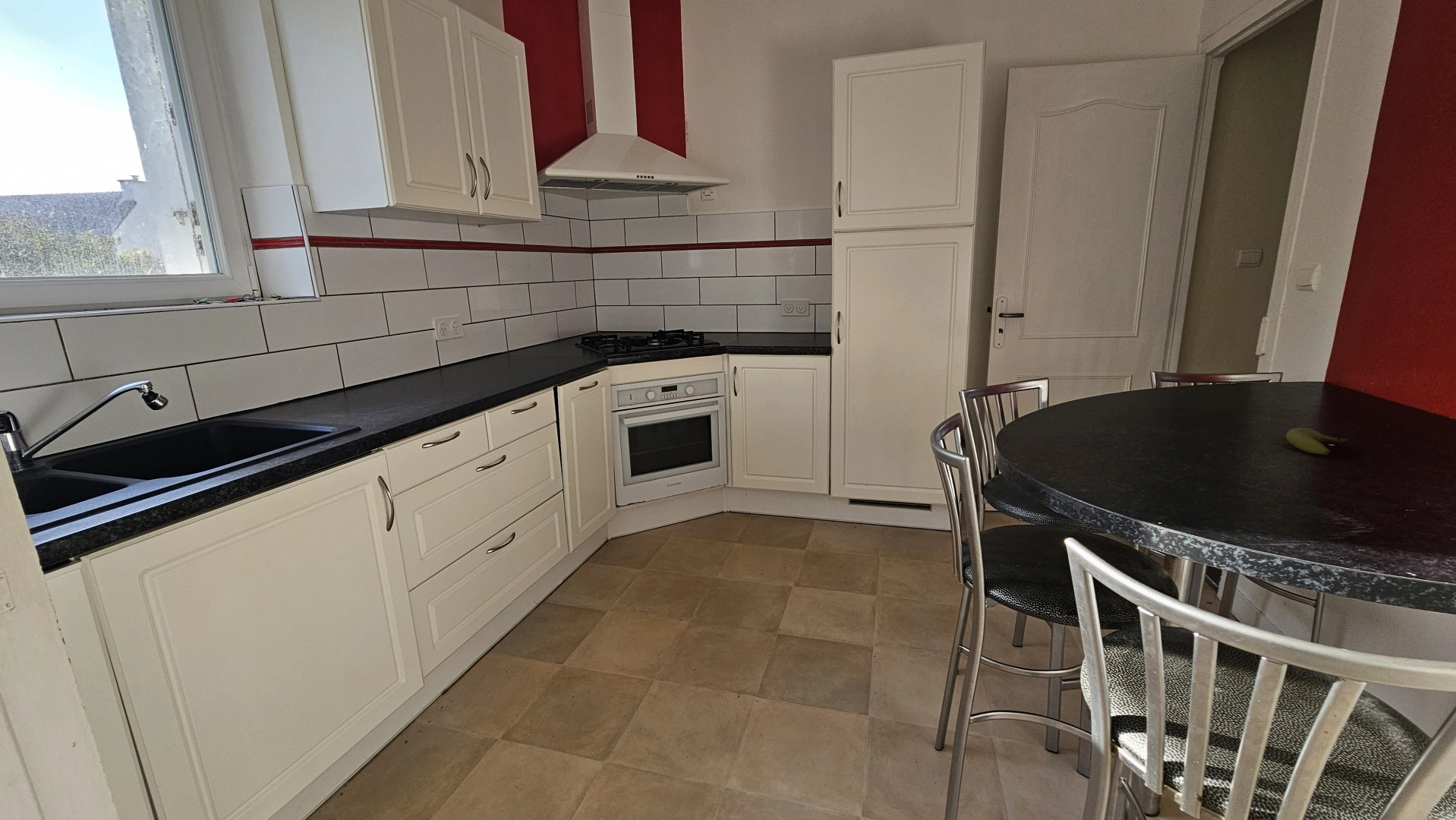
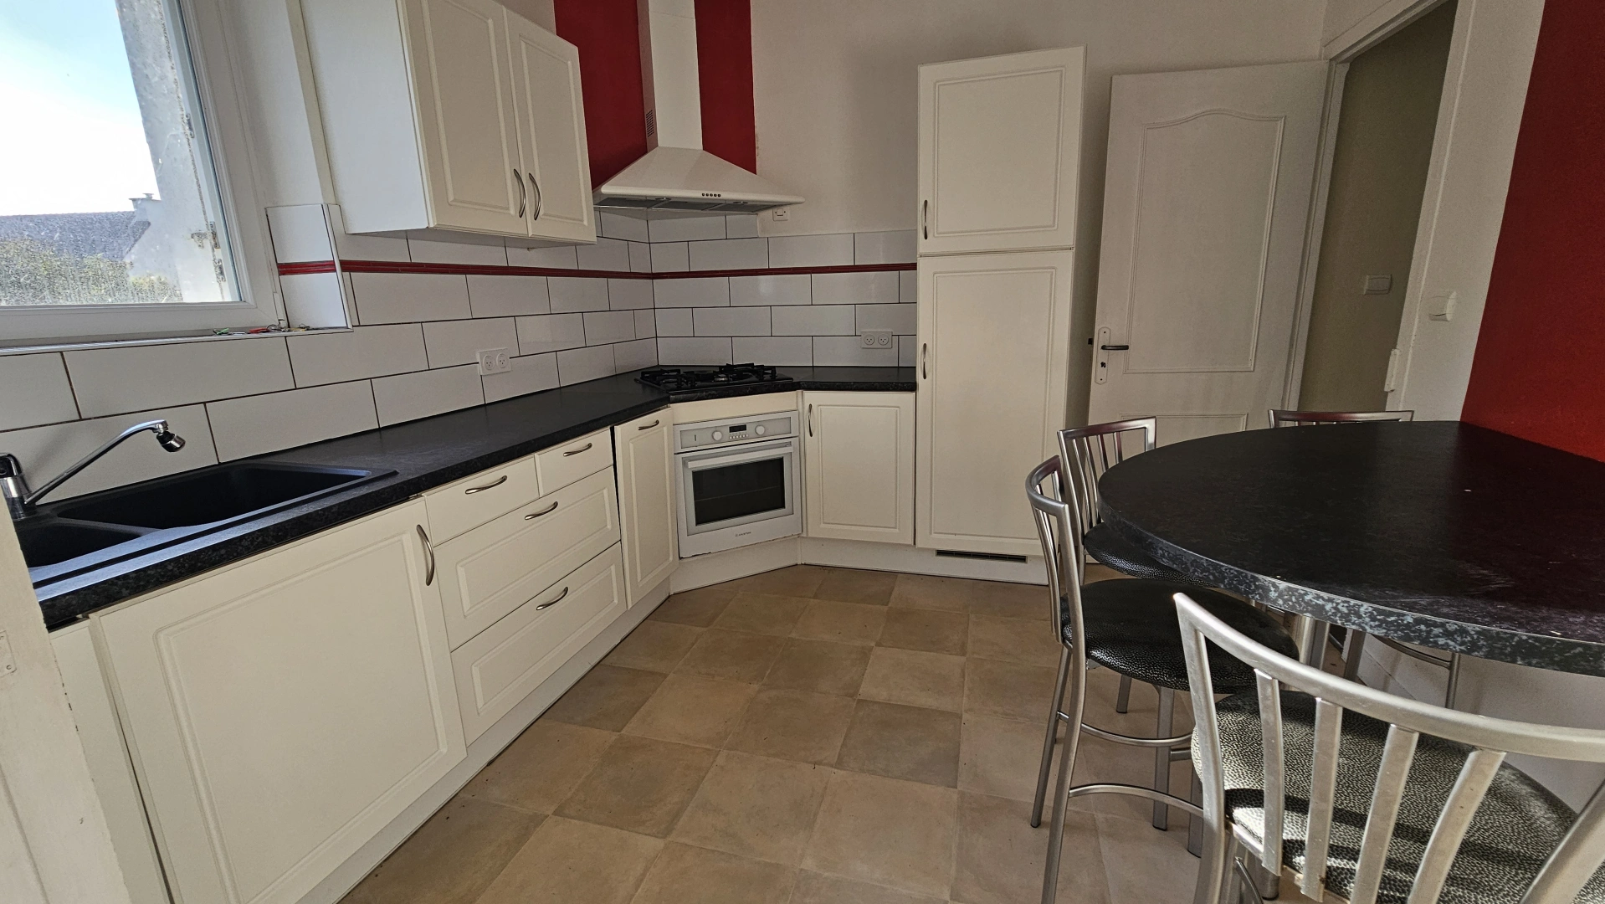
- fruit [1285,427,1347,456]
